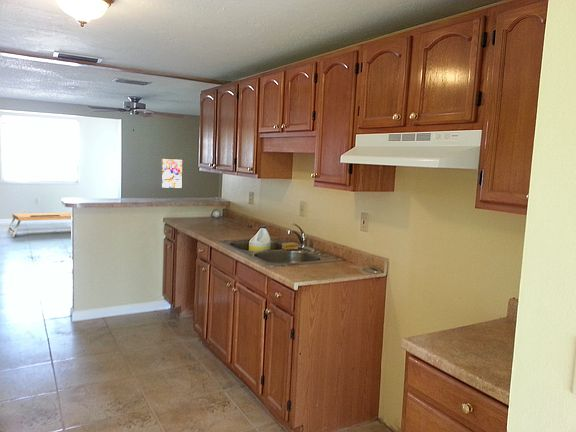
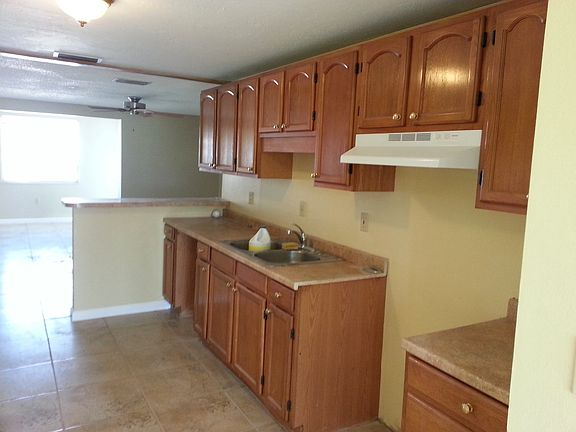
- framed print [160,157,184,190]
- coffee table [6,212,72,238]
